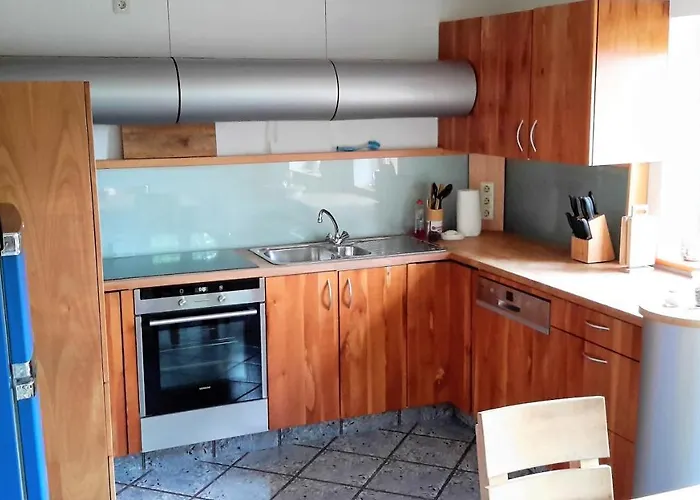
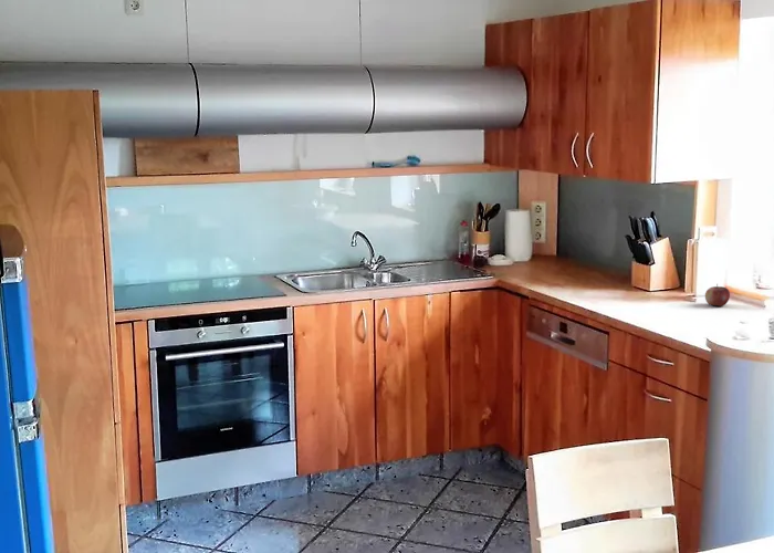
+ apple [704,283,731,307]
